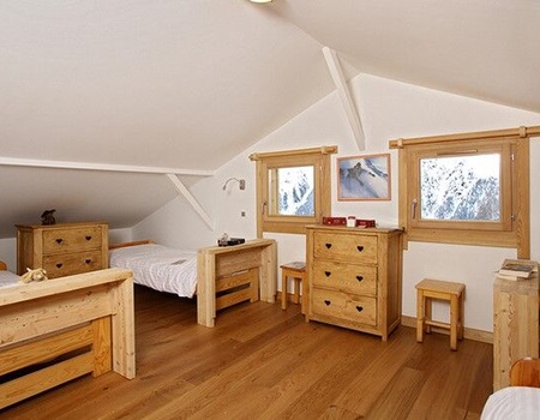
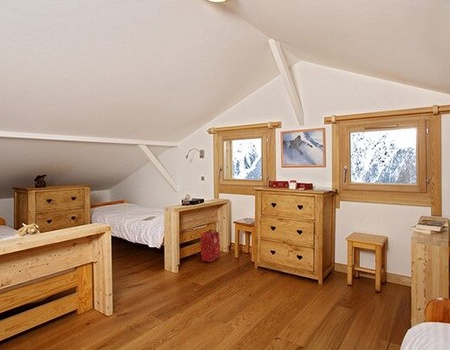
+ backpack [195,229,221,263]
